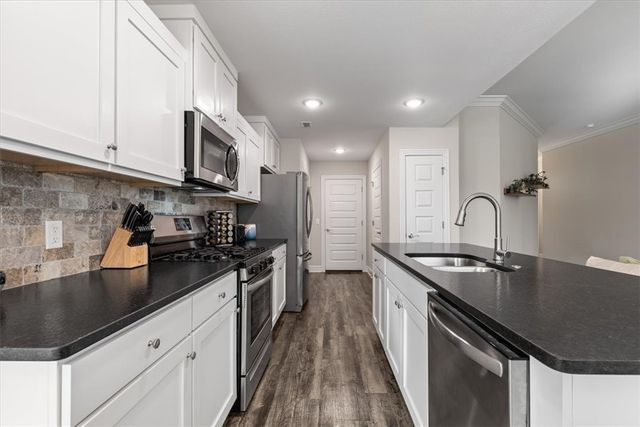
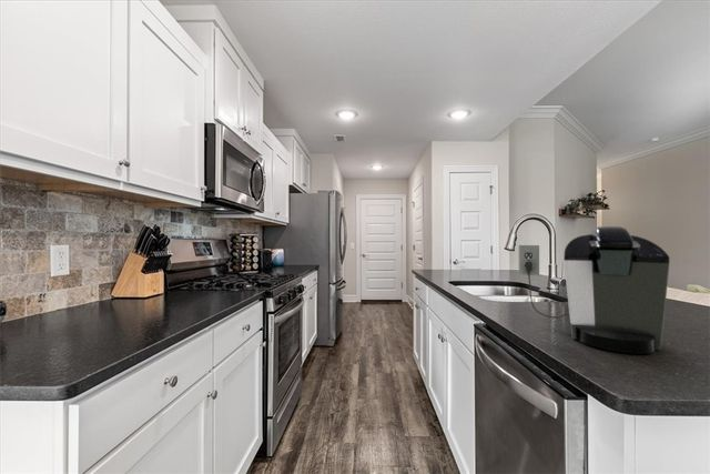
+ coffee maker [518,225,671,355]
